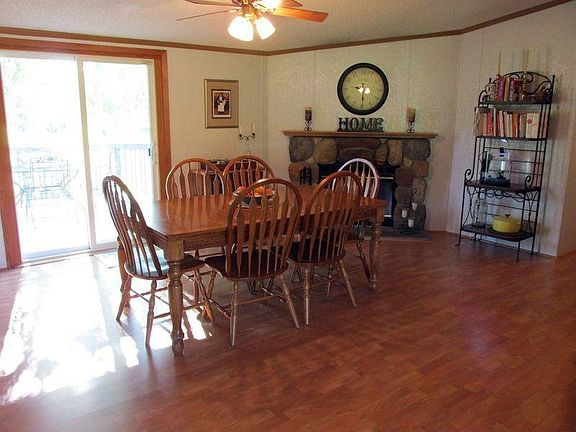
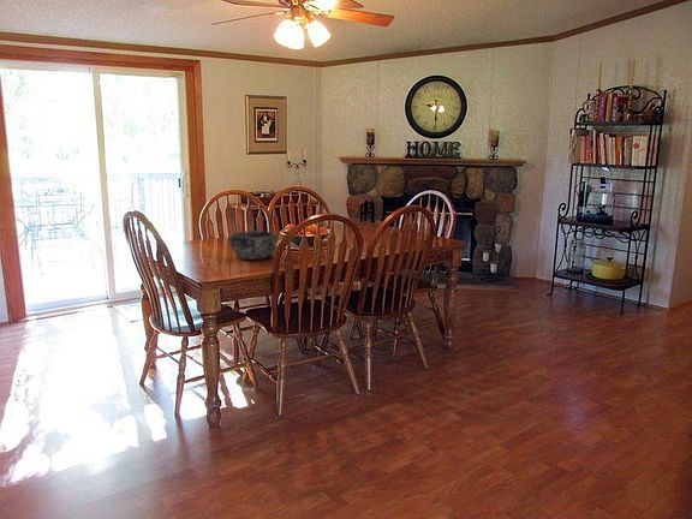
+ bowl [228,231,279,261]
